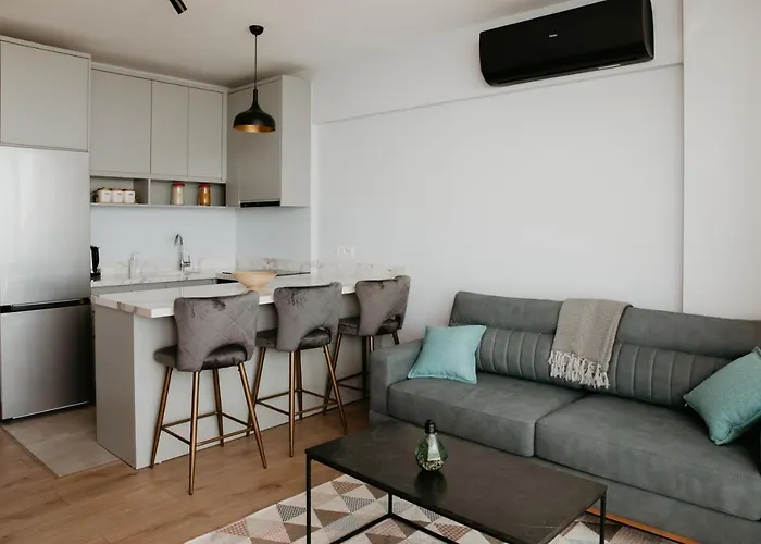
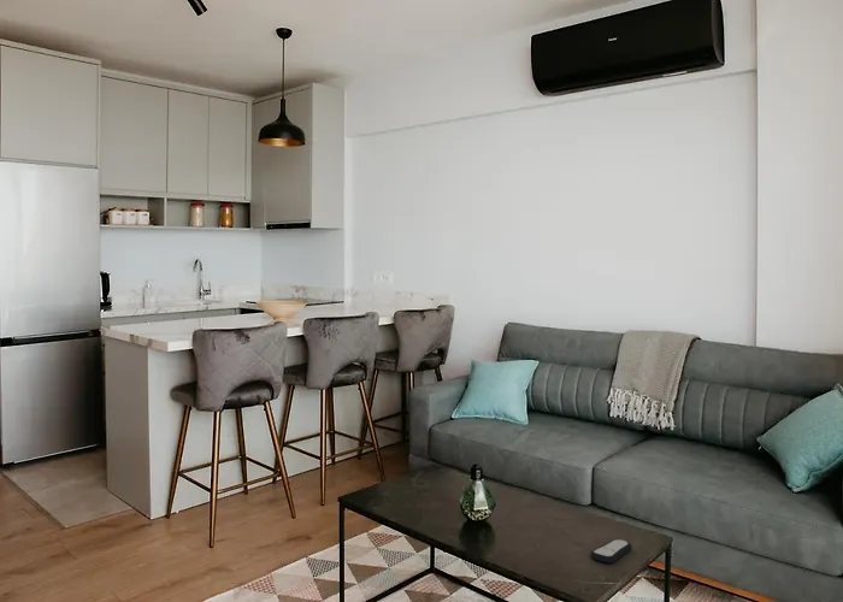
+ remote control [589,538,632,565]
